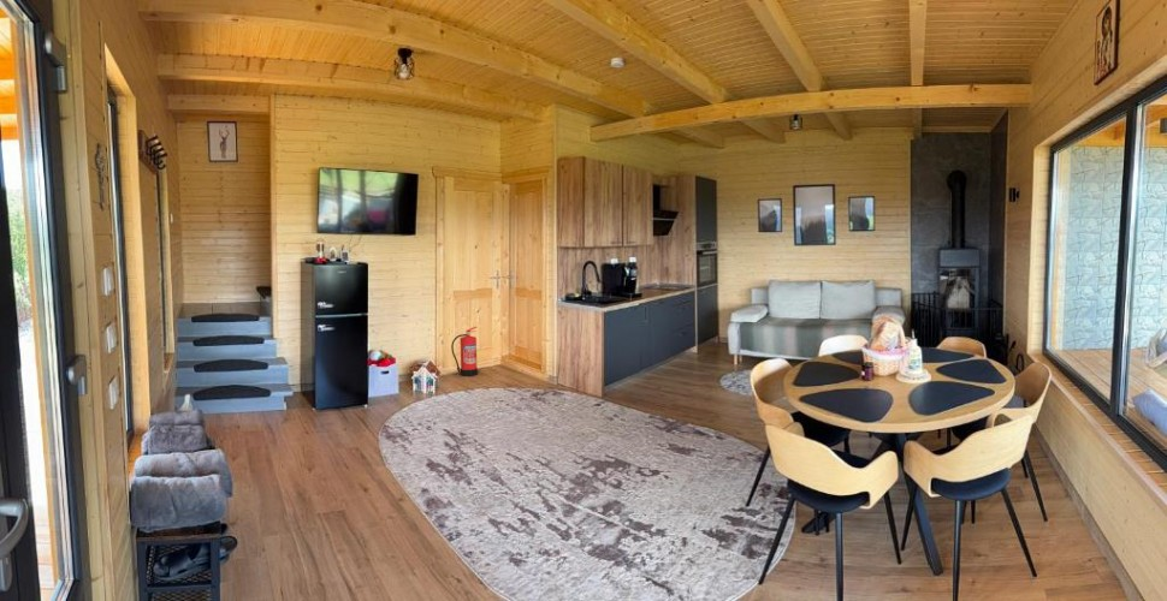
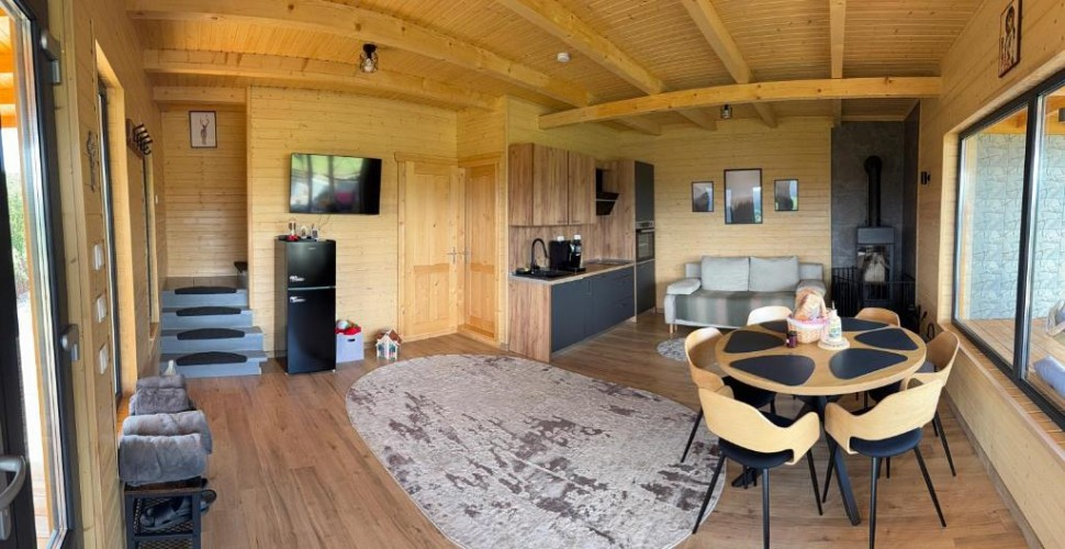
- fire extinguisher [450,326,479,377]
